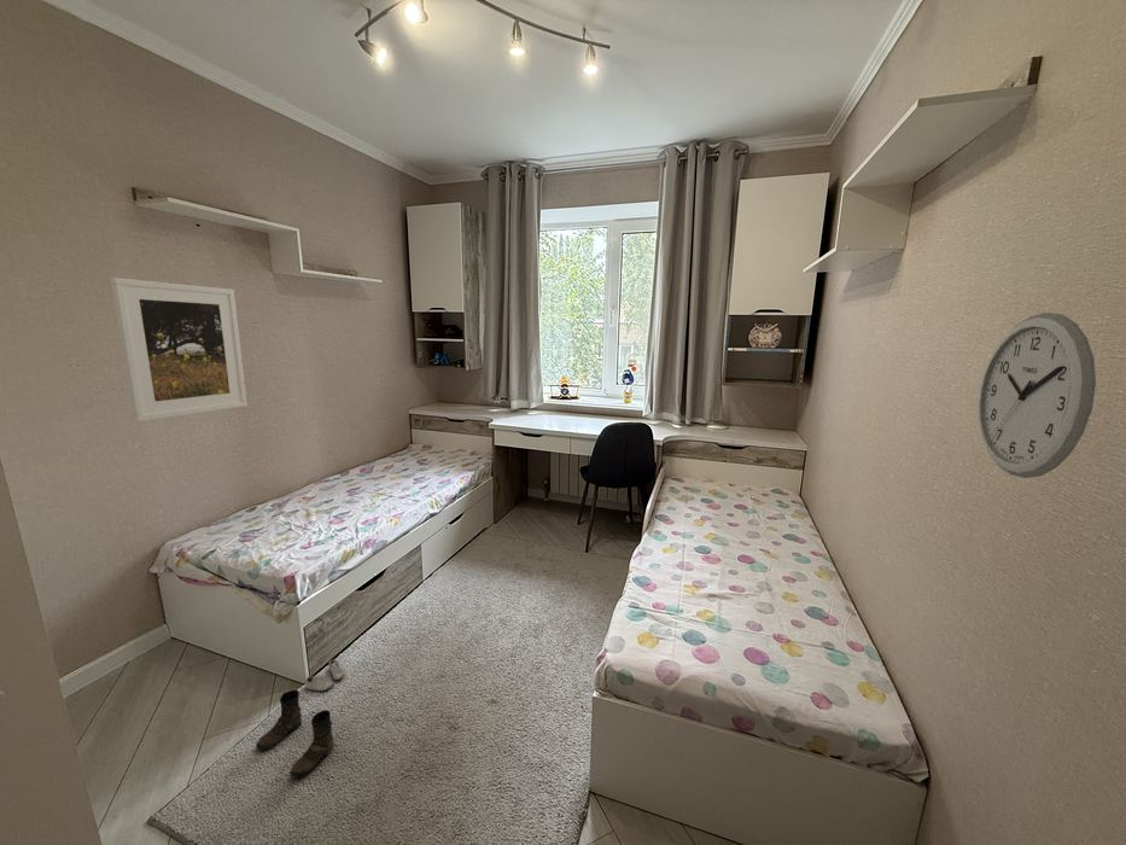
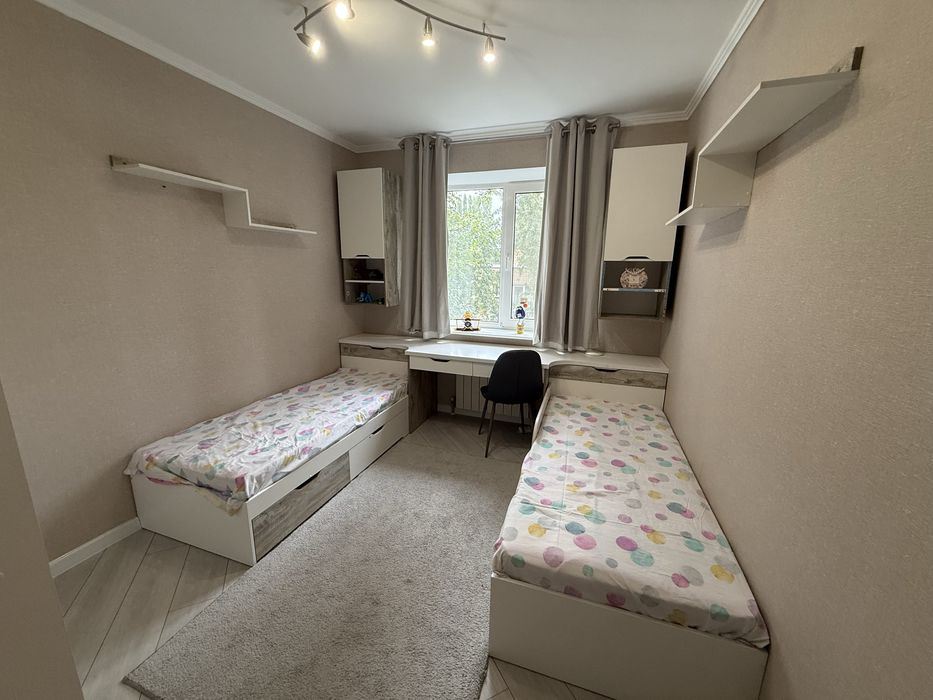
- wall clock [978,311,1097,479]
- sneaker [304,658,345,693]
- boots [255,689,334,777]
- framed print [110,276,249,422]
